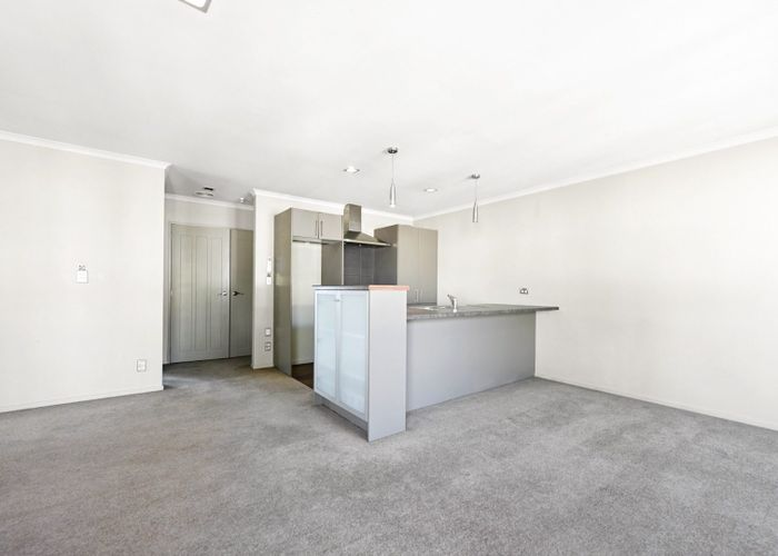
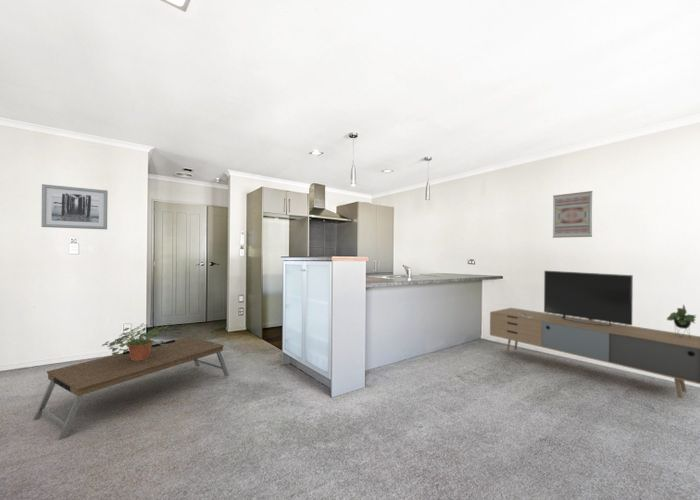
+ wall art [552,190,593,239]
+ wall art [41,183,109,230]
+ coffee table [32,336,230,441]
+ potted plant [101,322,174,361]
+ media console [489,270,700,399]
